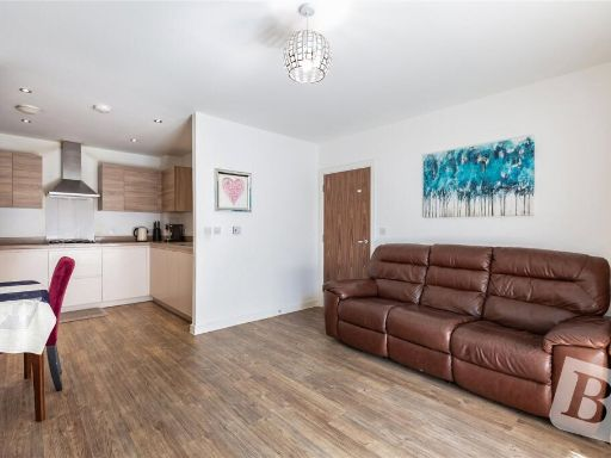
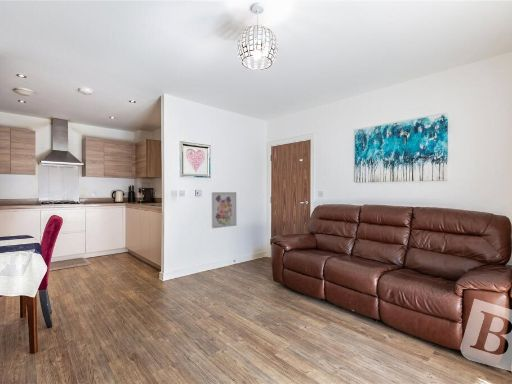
+ wall art [211,191,237,229]
